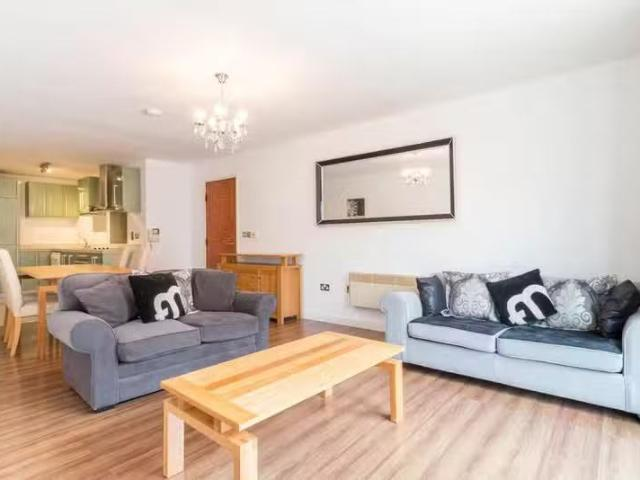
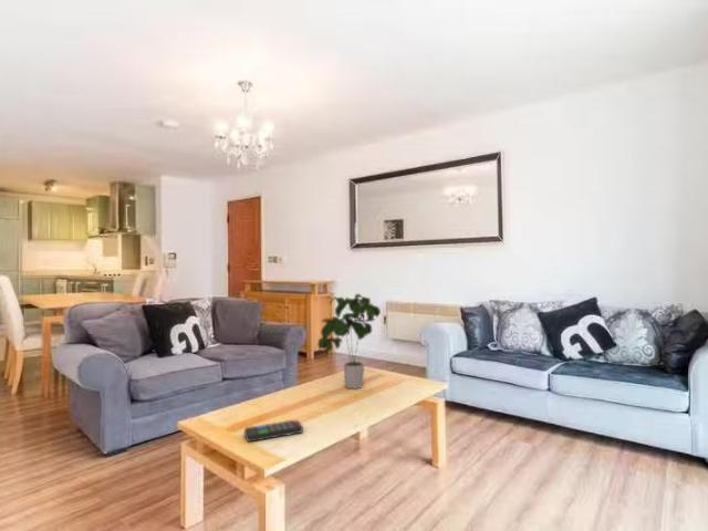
+ potted plant [316,293,382,389]
+ remote control [243,418,304,442]
